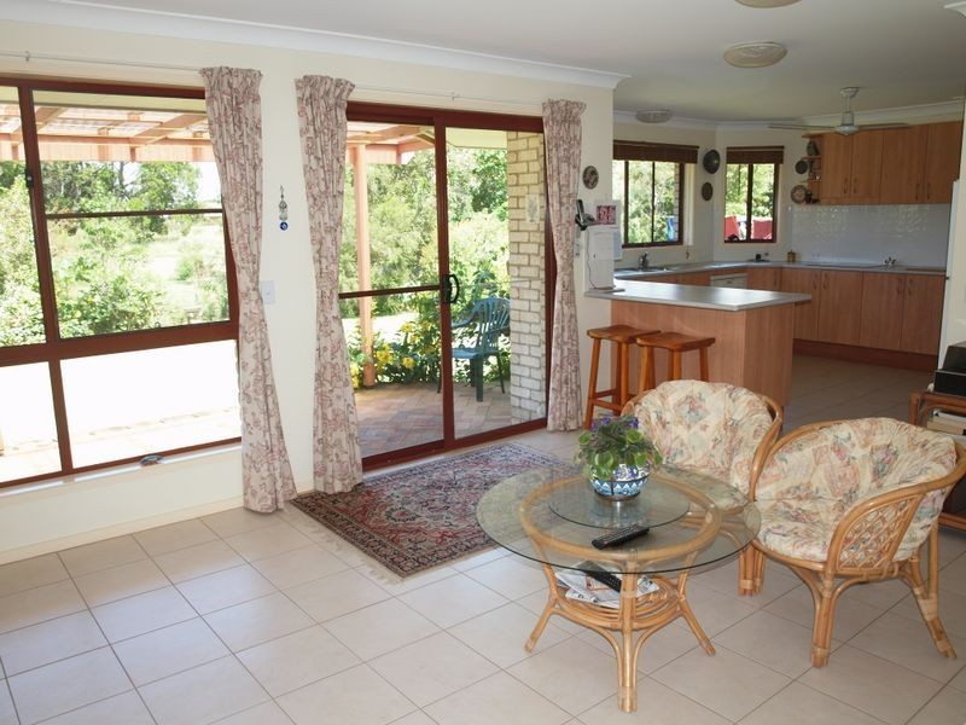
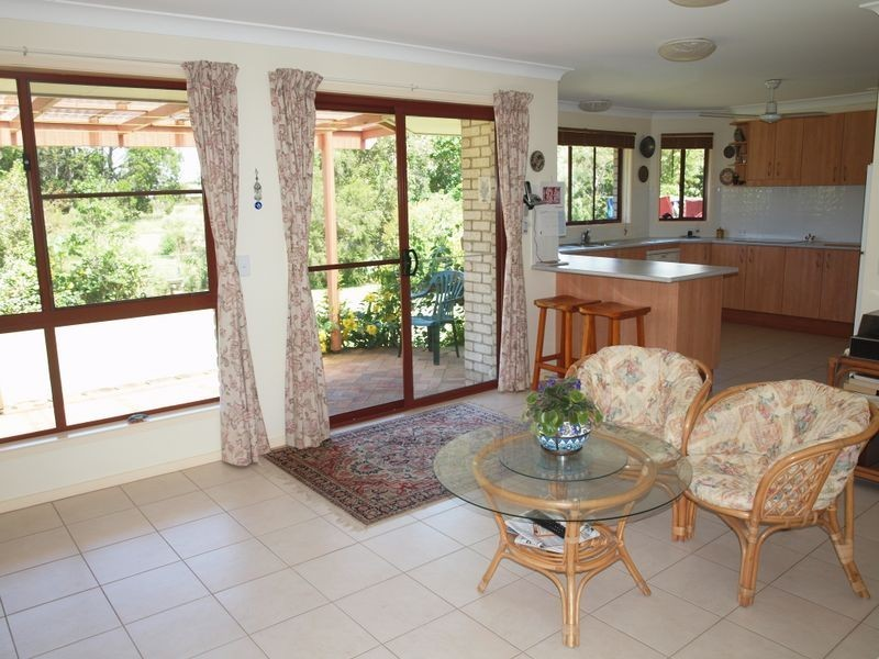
- remote control [590,523,651,551]
